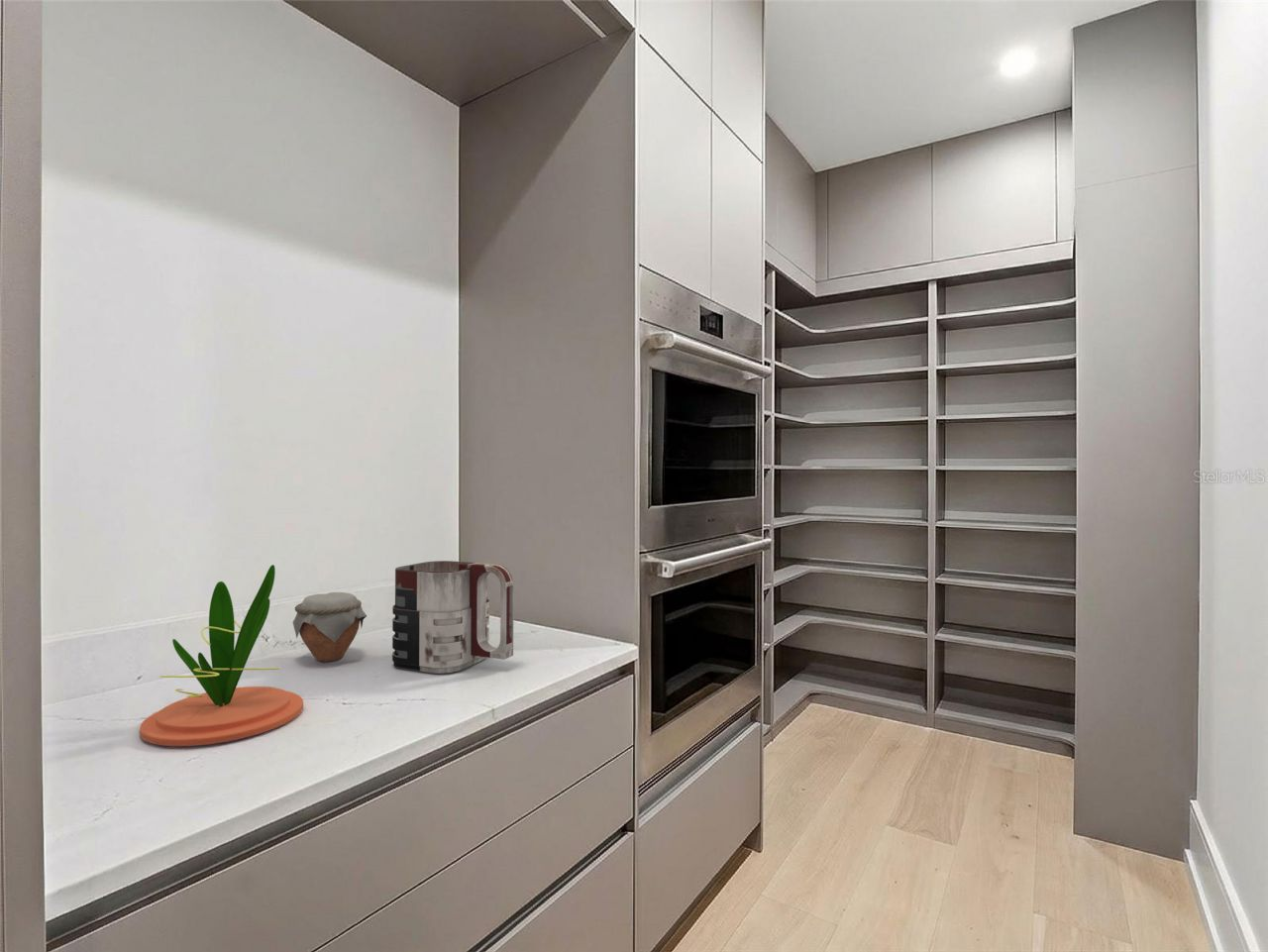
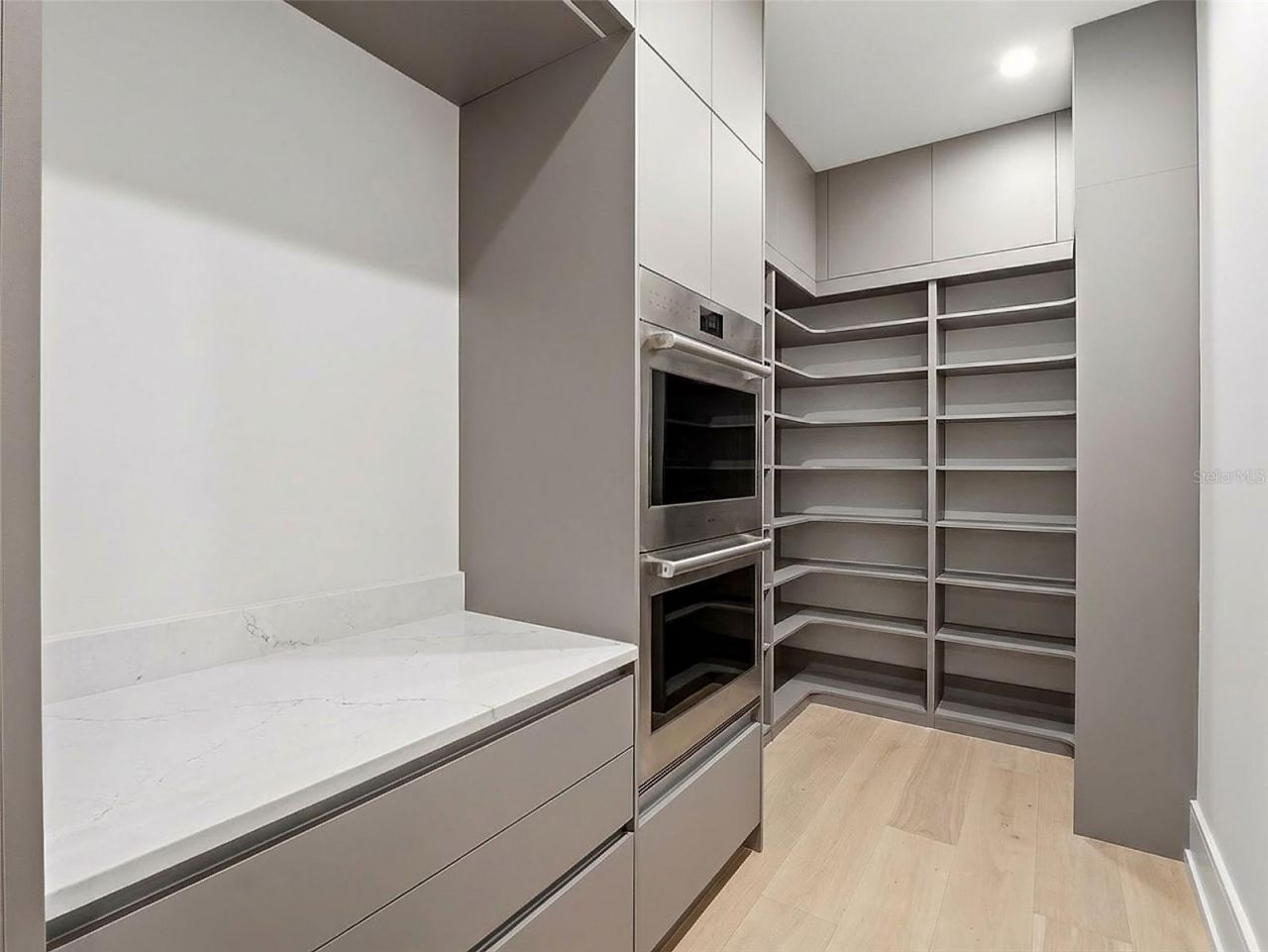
- jar [292,591,368,663]
- mug [391,560,515,675]
- plant [139,564,304,747]
